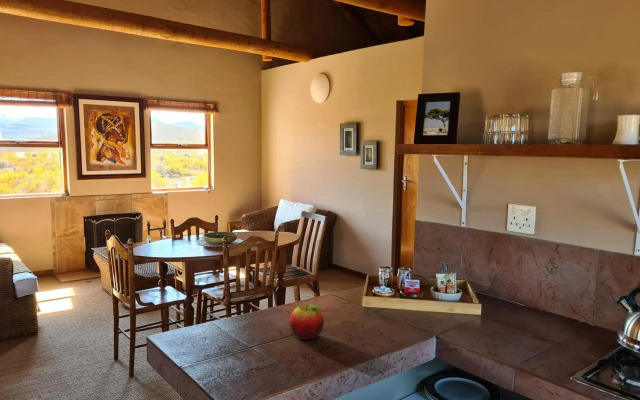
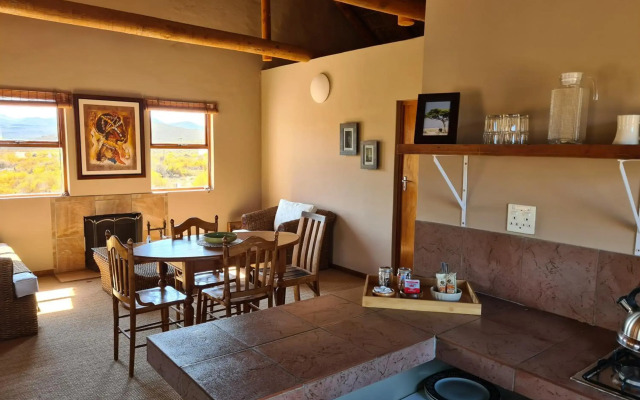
- fruit [288,303,325,341]
